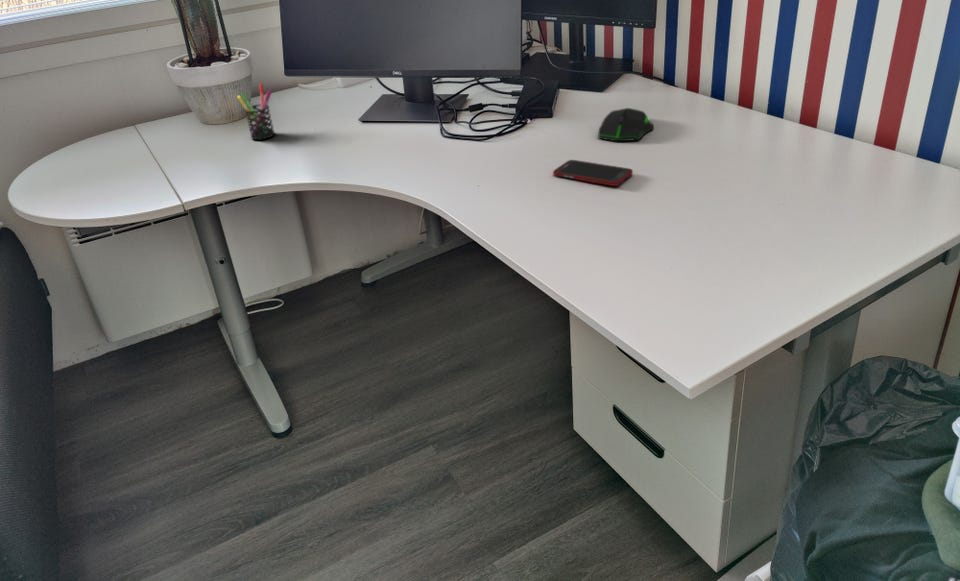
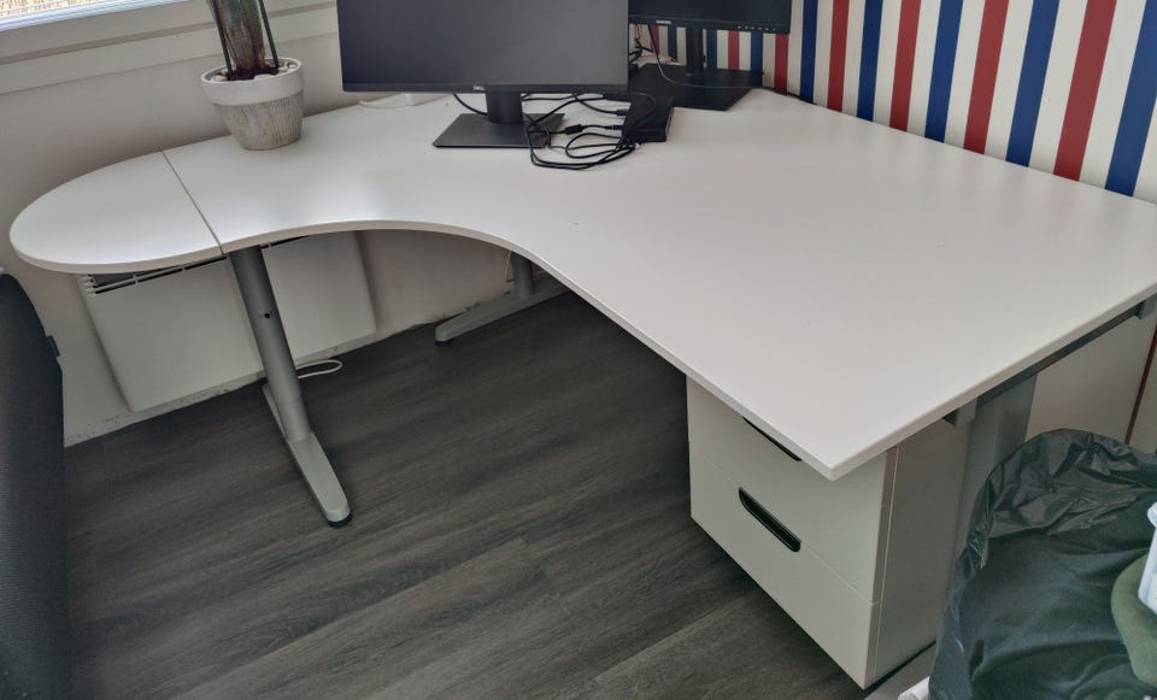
- cell phone [552,159,634,187]
- pen holder [236,82,276,141]
- computer mouse [597,107,655,142]
